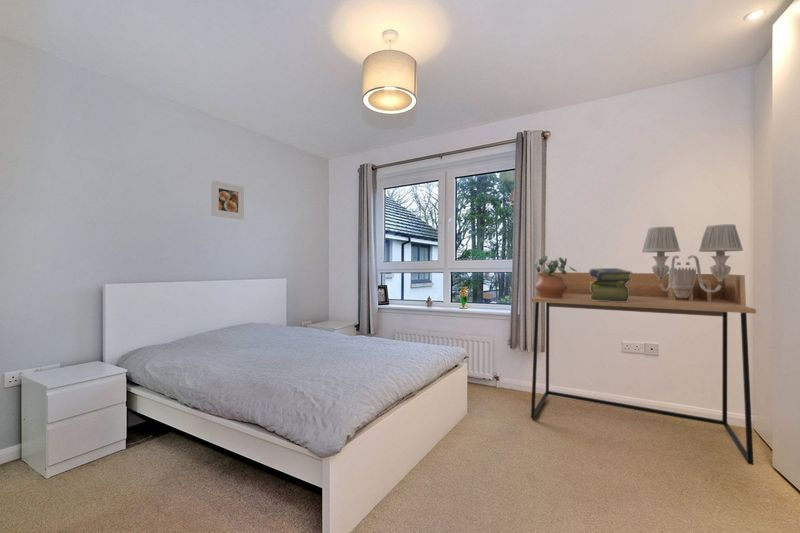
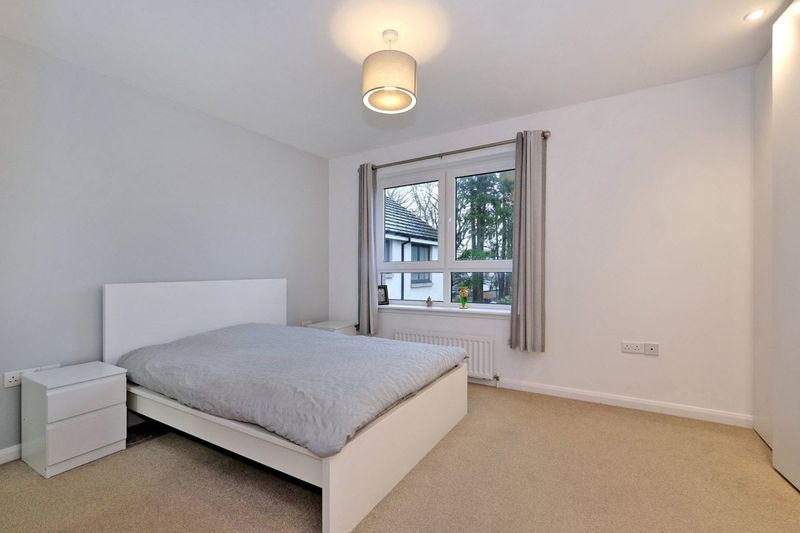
- potted plant [534,255,577,298]
- wall sconce [641,223,744,298]
- stack of books [588,267,633,302]
- desk [530,271,757,466]
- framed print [211,180,245,221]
